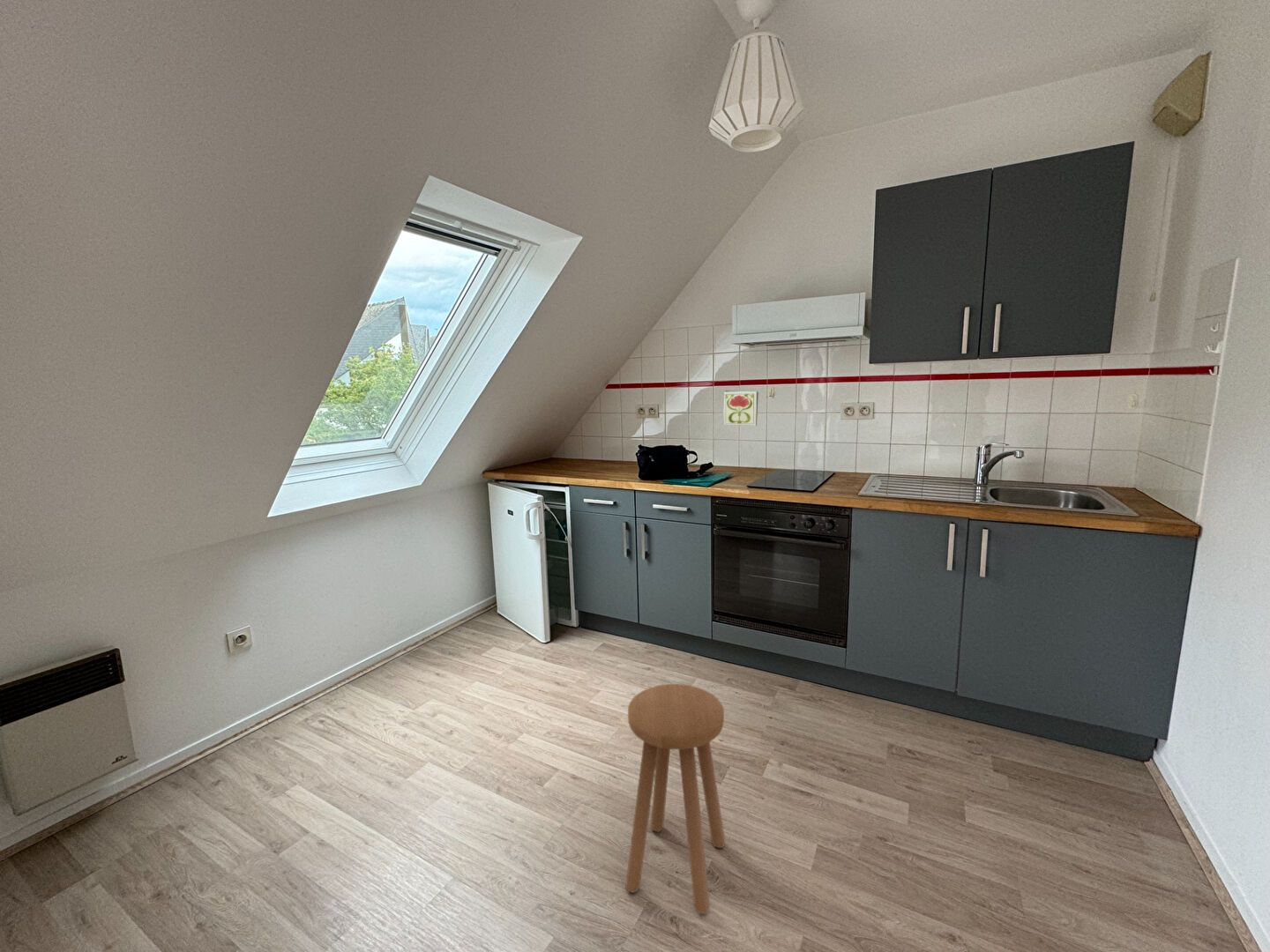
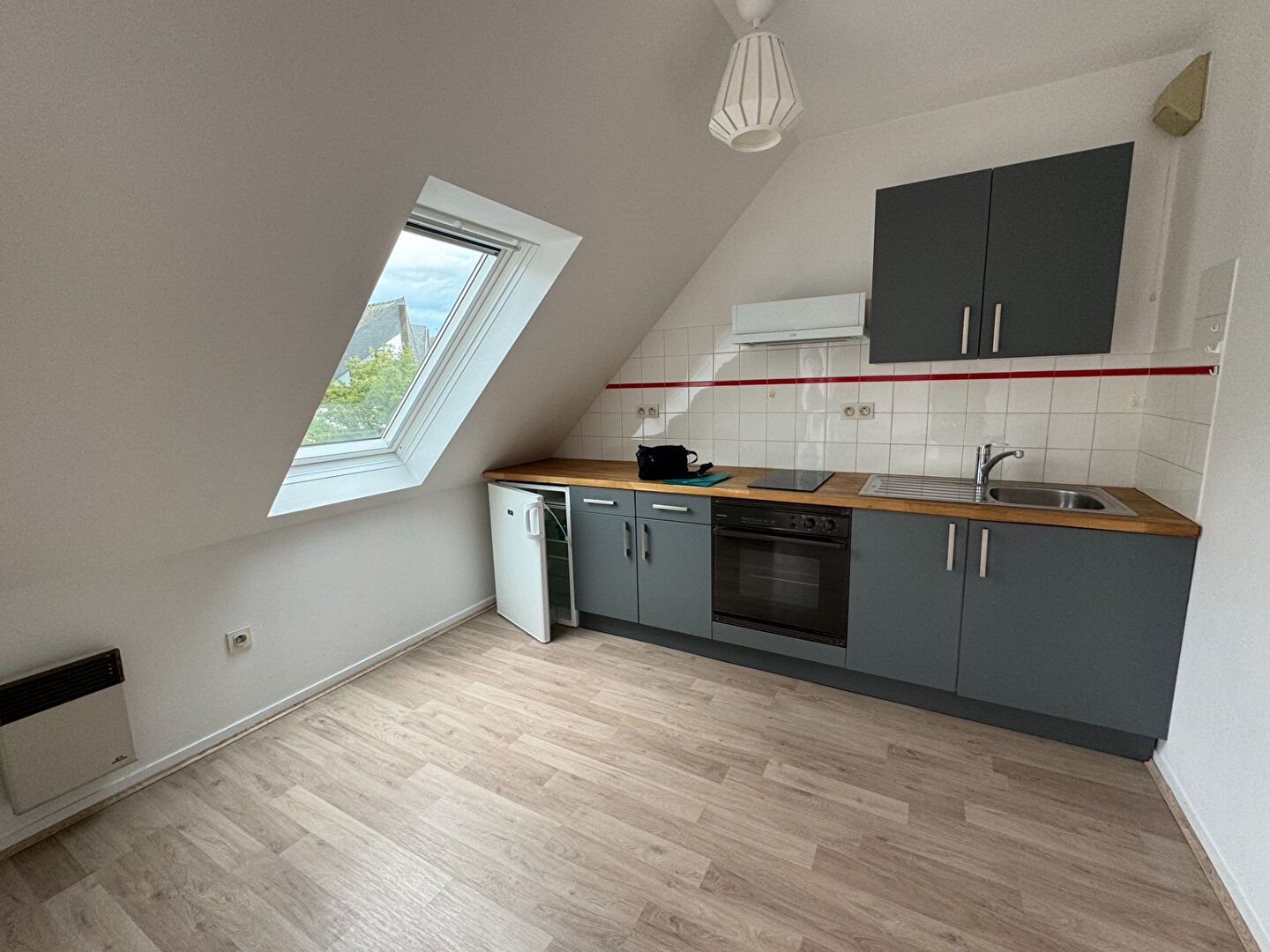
- decorative tile [722,390,759,427]
- stool [624,683,726,915]
